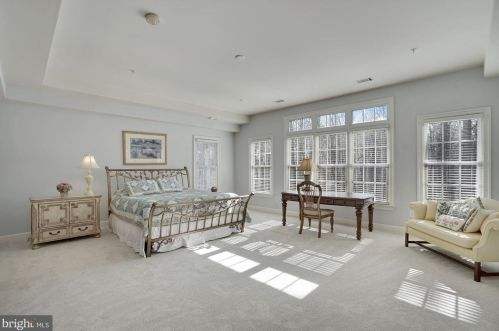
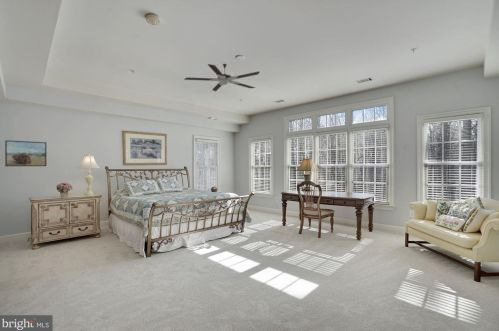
+ ceiling fan [183,63,260,92]
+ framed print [4,139,47,167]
